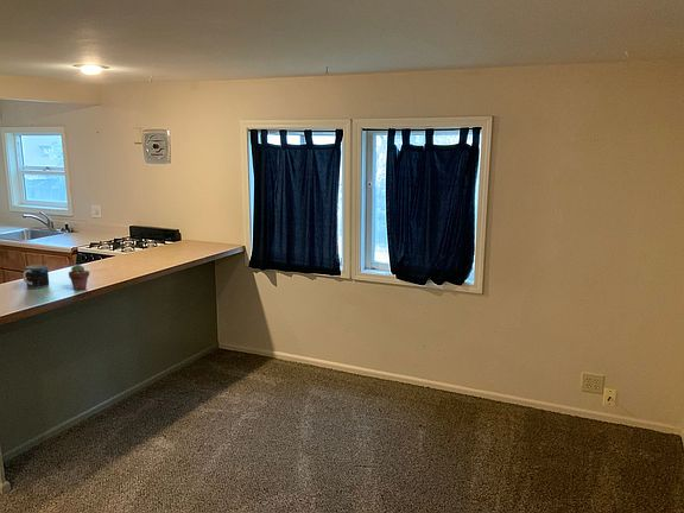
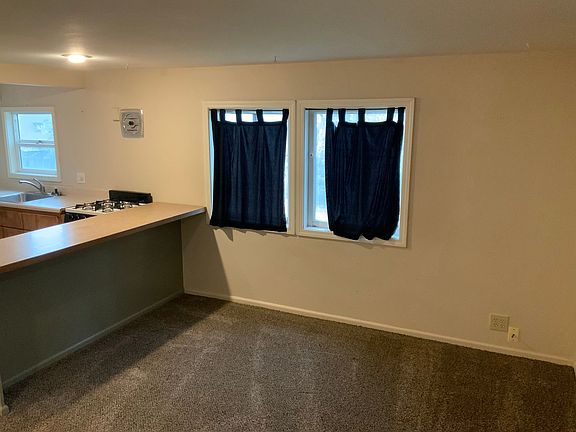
- potted succulent [68,264,90,291]
- mug [21,264,50,290]
